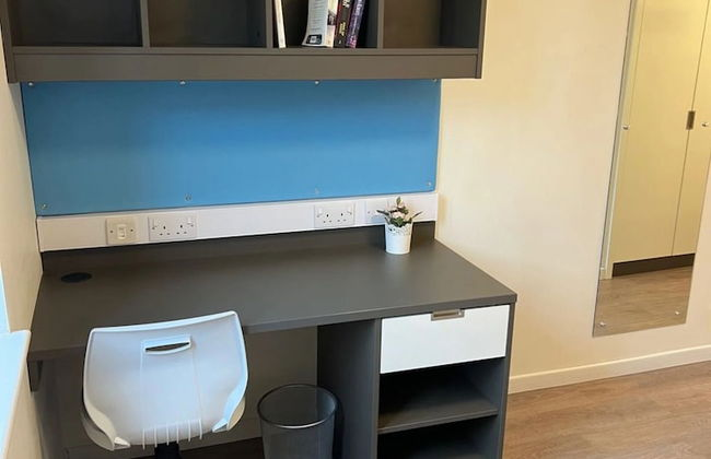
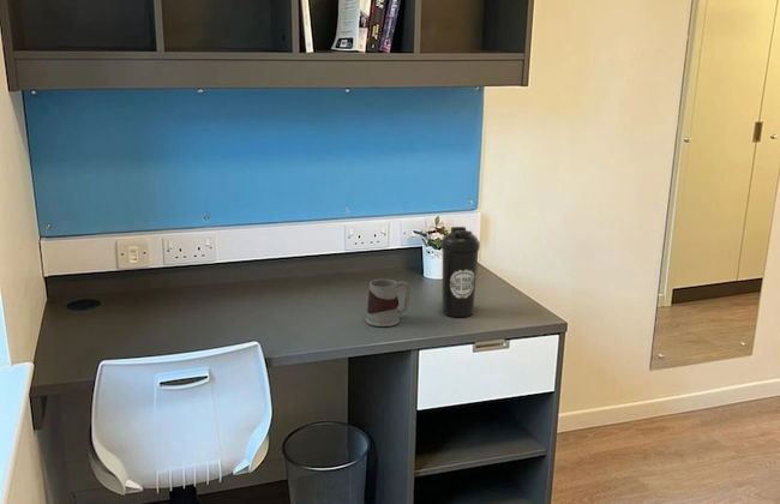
+ mug [365,278,412,328]
+ water bottle [440,226,481,318]
